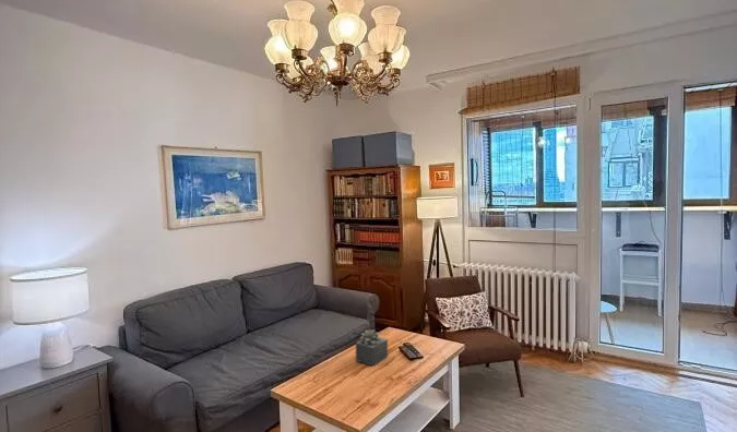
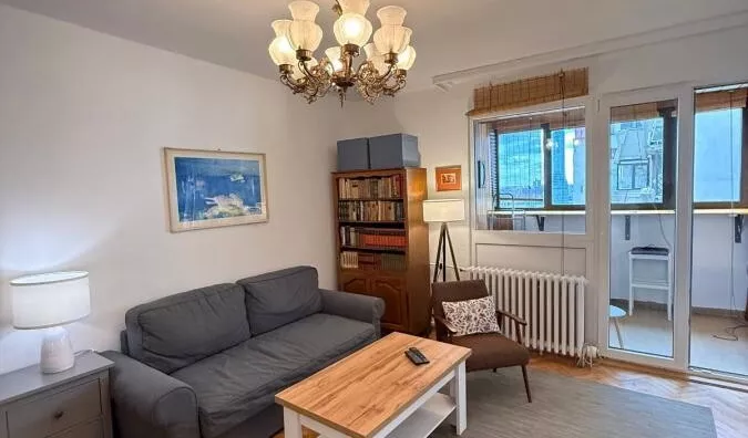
- succulent plant [355,328,389,367]
